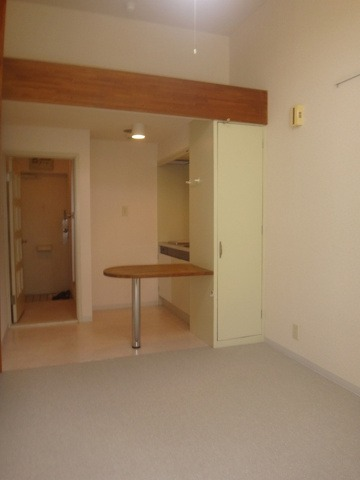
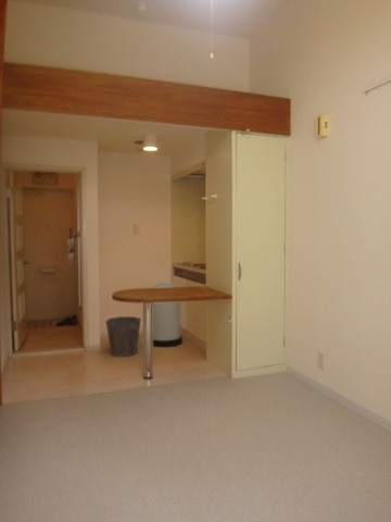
+ waste bin [104,315,142,358]
+ trash can [152,282,184,348]
